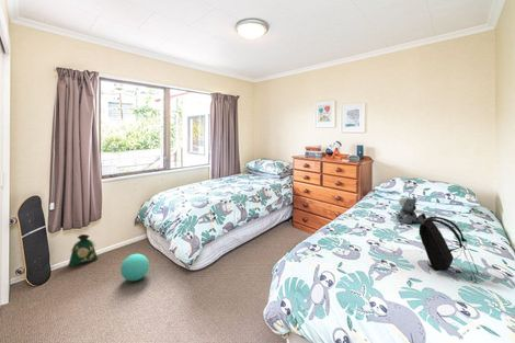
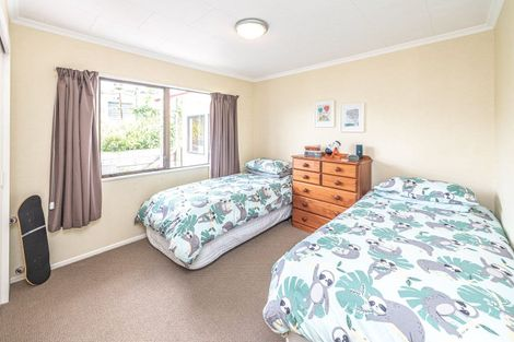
- bag [67,233,99,267]
- ball [119,253,150,282]
- backpack [419,213,479,283]
- koala plush [396,196,424,225]
